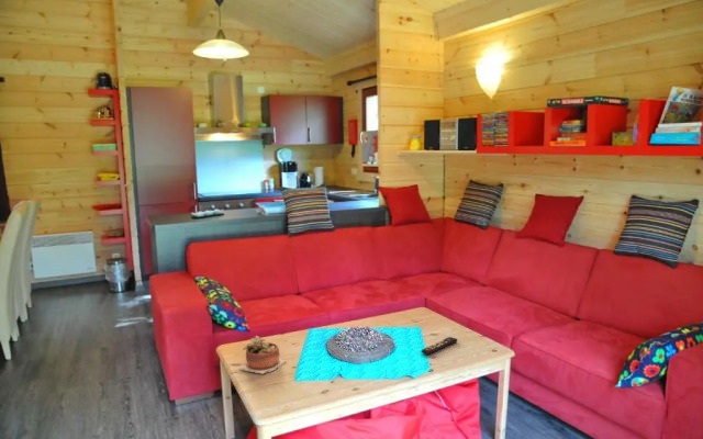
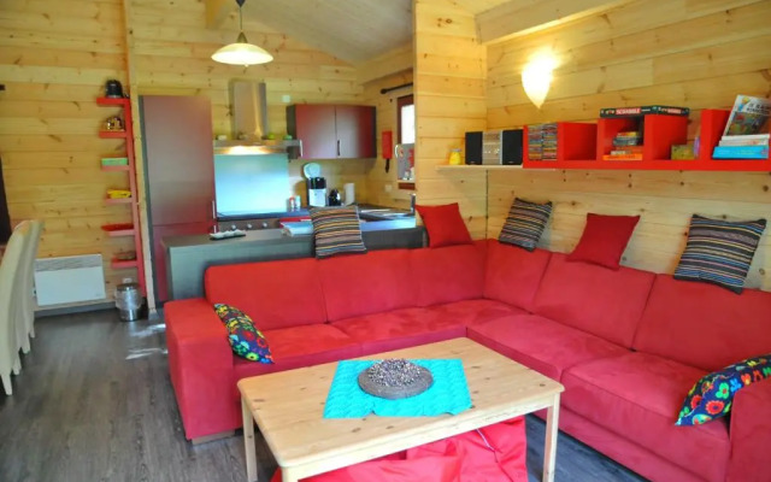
- succulent plant [237,335,288,375]
- remote control [421,336,458,356]
